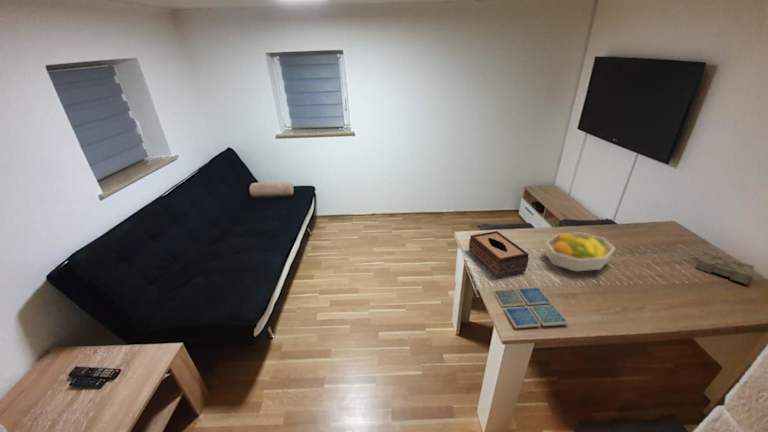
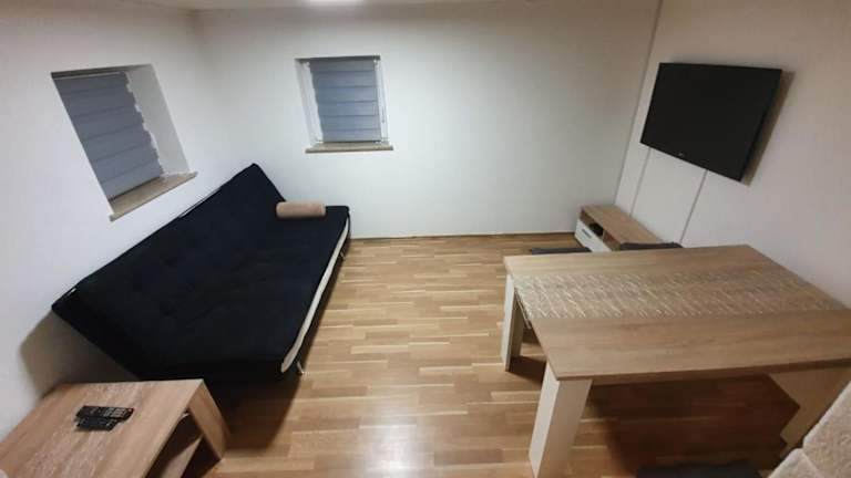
- tissue box [468,230,530,279]
- drink coaster [492,286,570,329]
- fruit bowl [545,232,616,272]
- diary [687,251,755,285]
